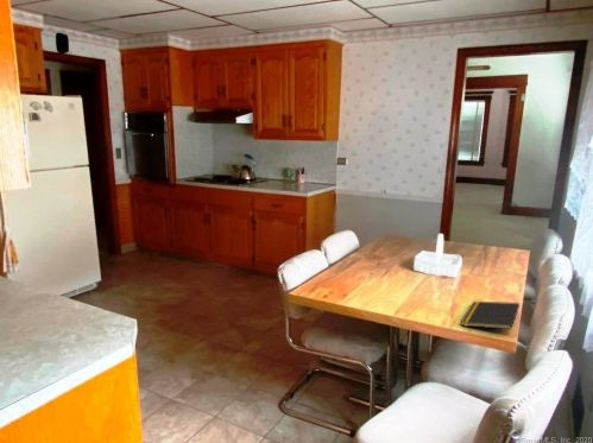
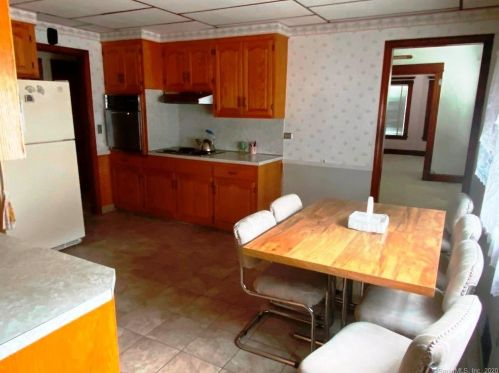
- notepad [460,300,521,330]
